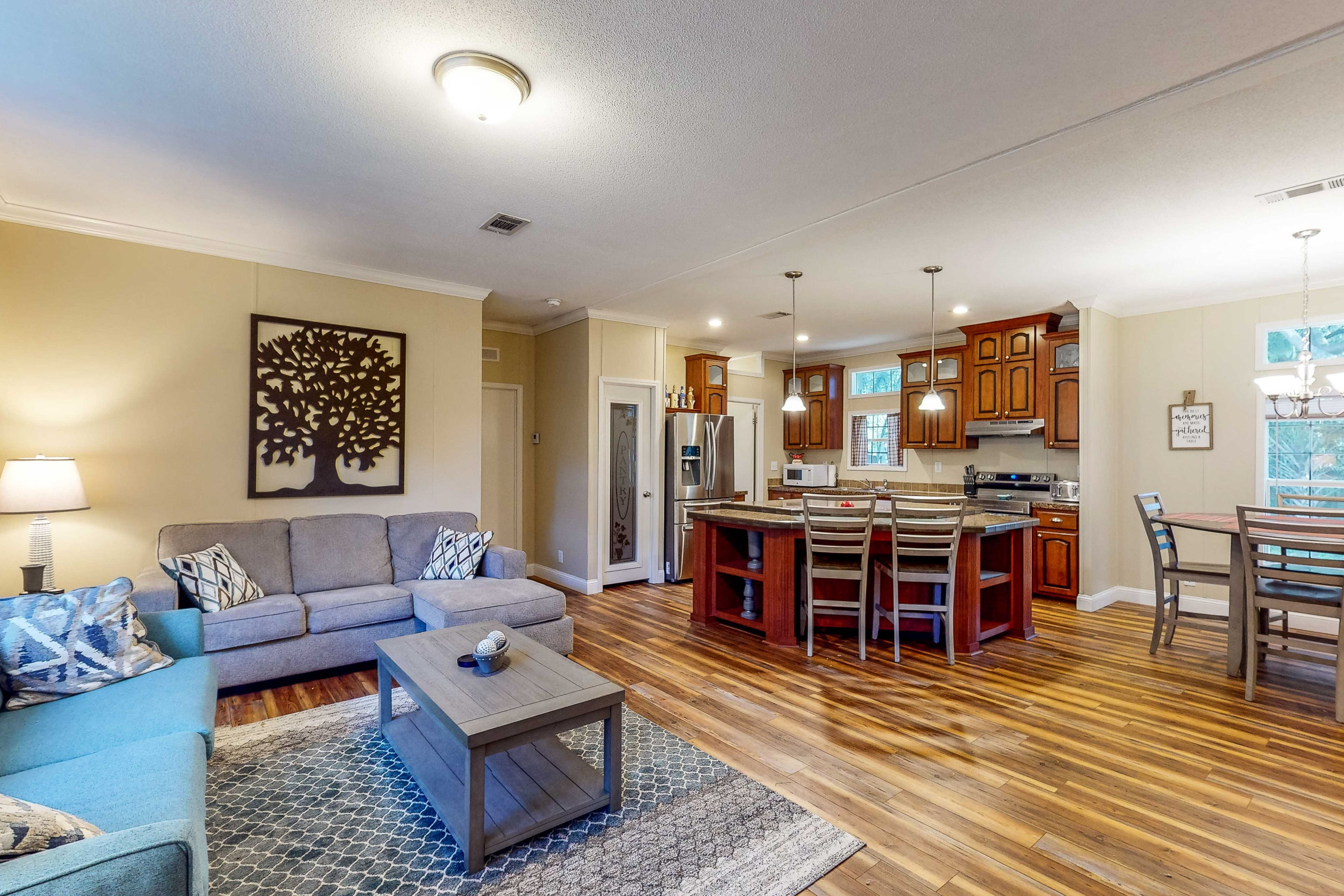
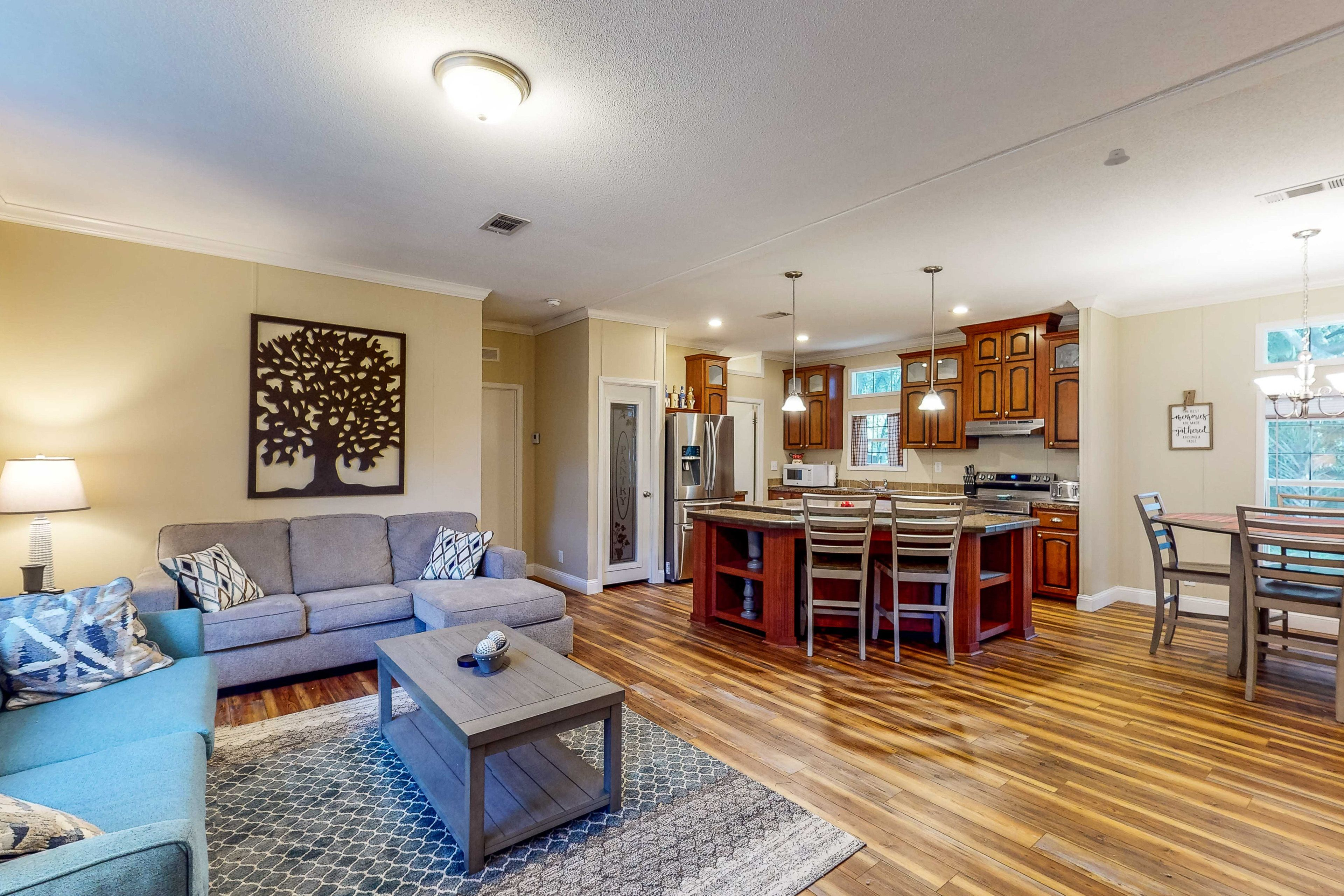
+ recessed light [1103,148,1131,166]
